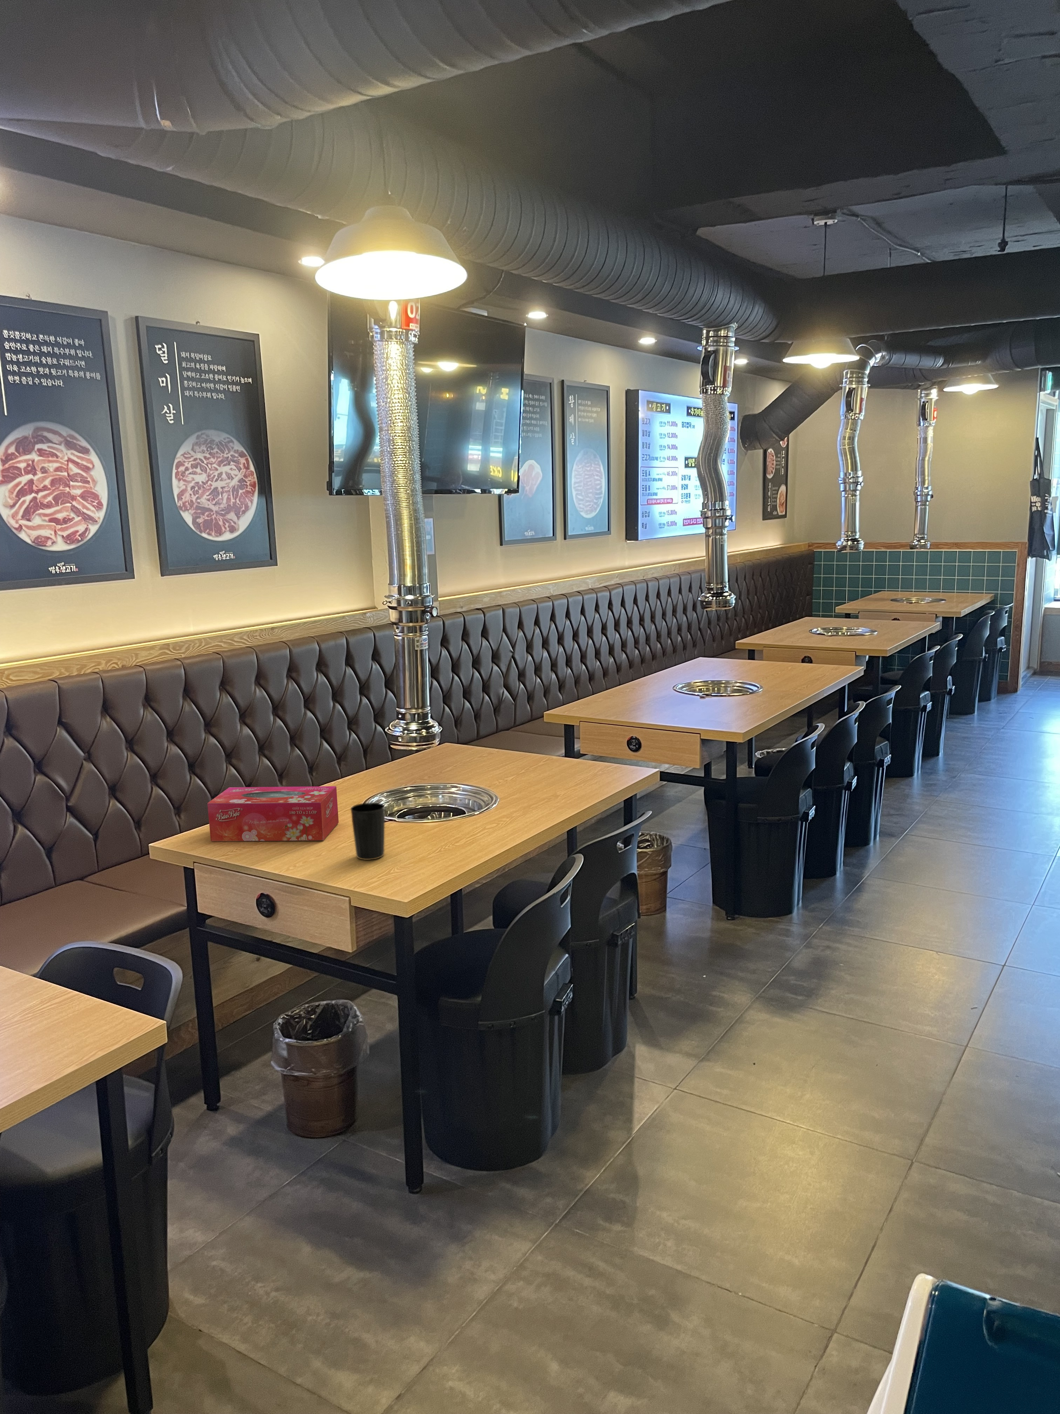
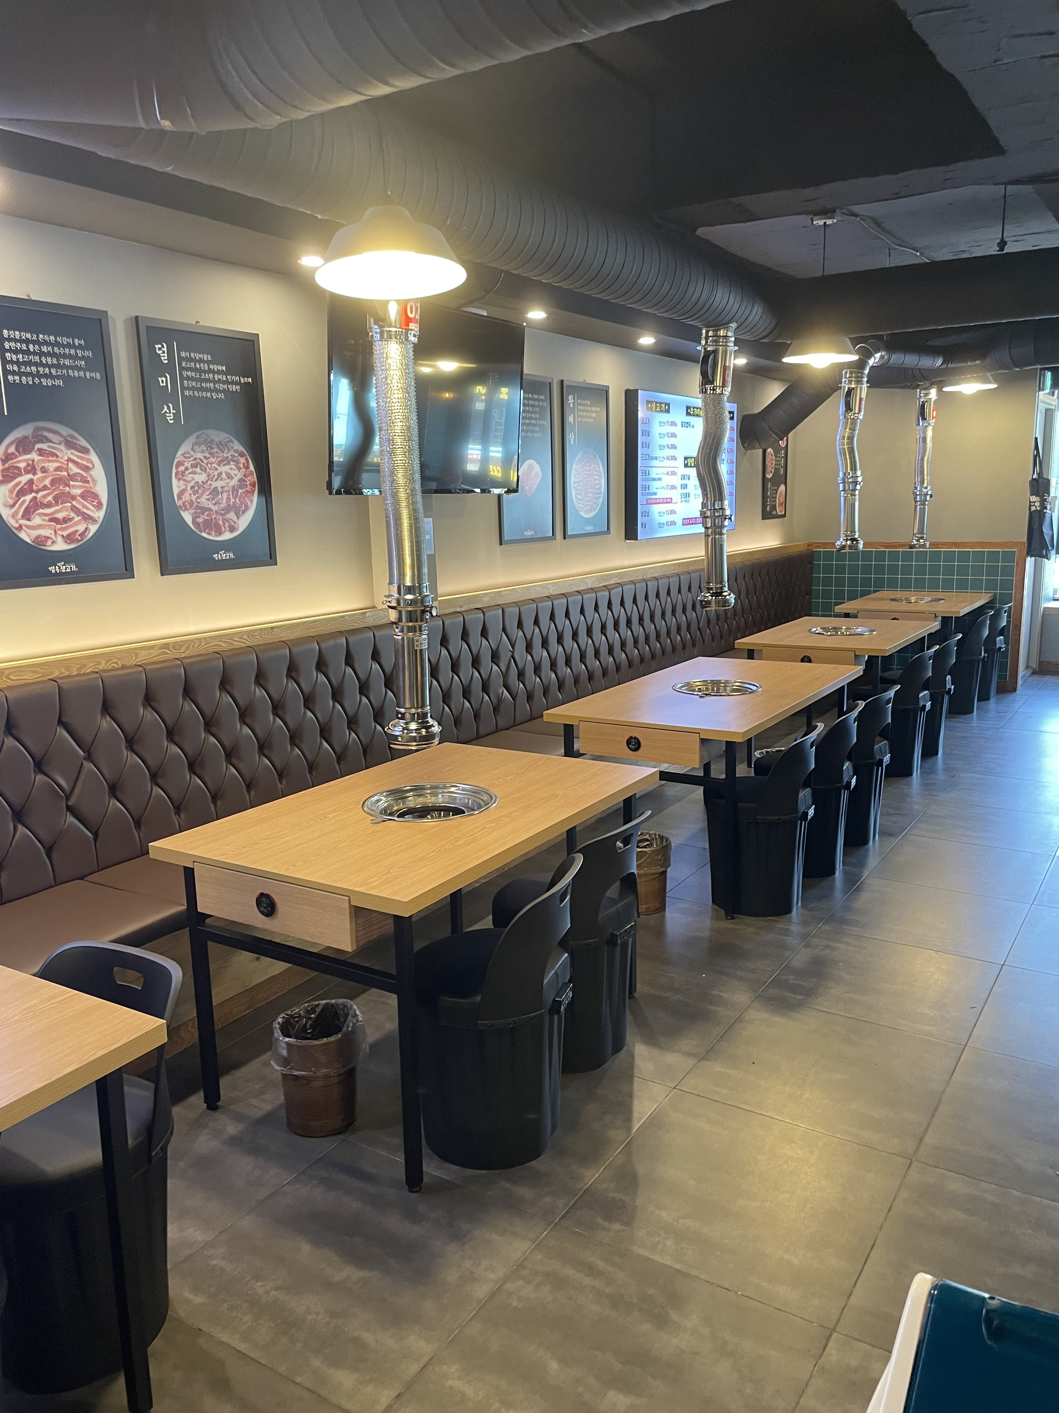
- cup [351,803,385,861]
- tissue box [207,786,338,842]
